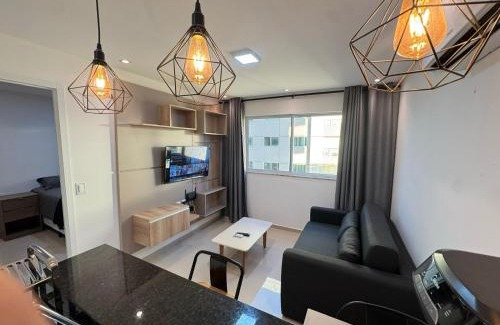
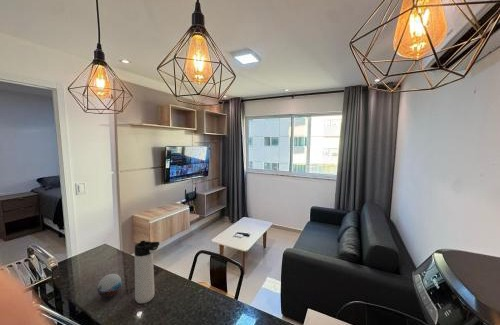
+ decorative orb [97,273,123,299]
+ thermos bottle [134,240,160,304]
